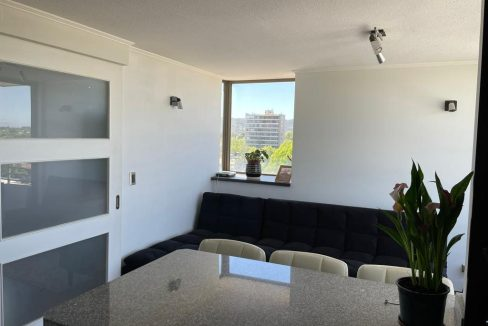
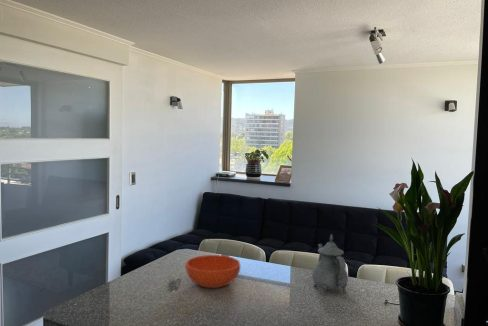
+ teapot [311,233,349,296]
+ bowl [184,254,241,289]
